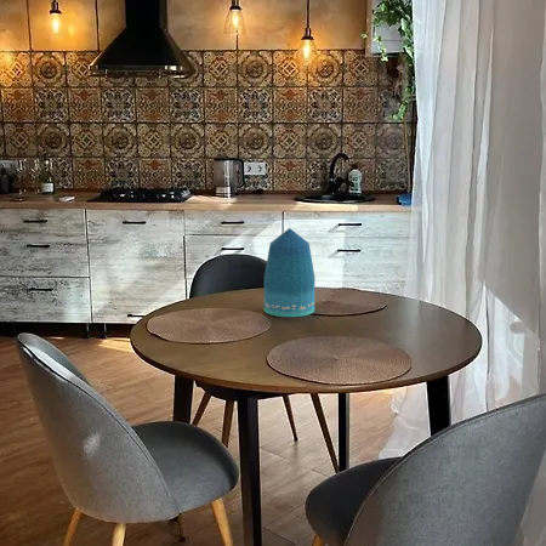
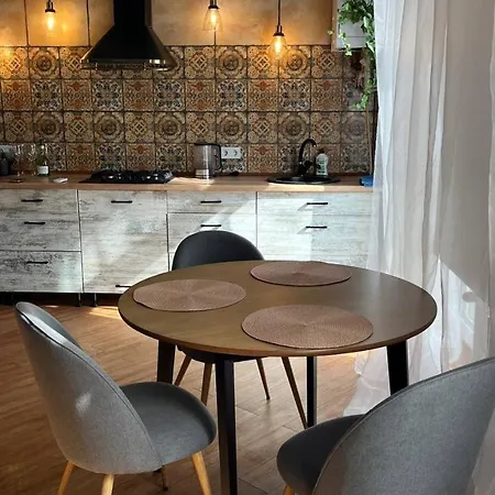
- vase [263,227,315,318]
